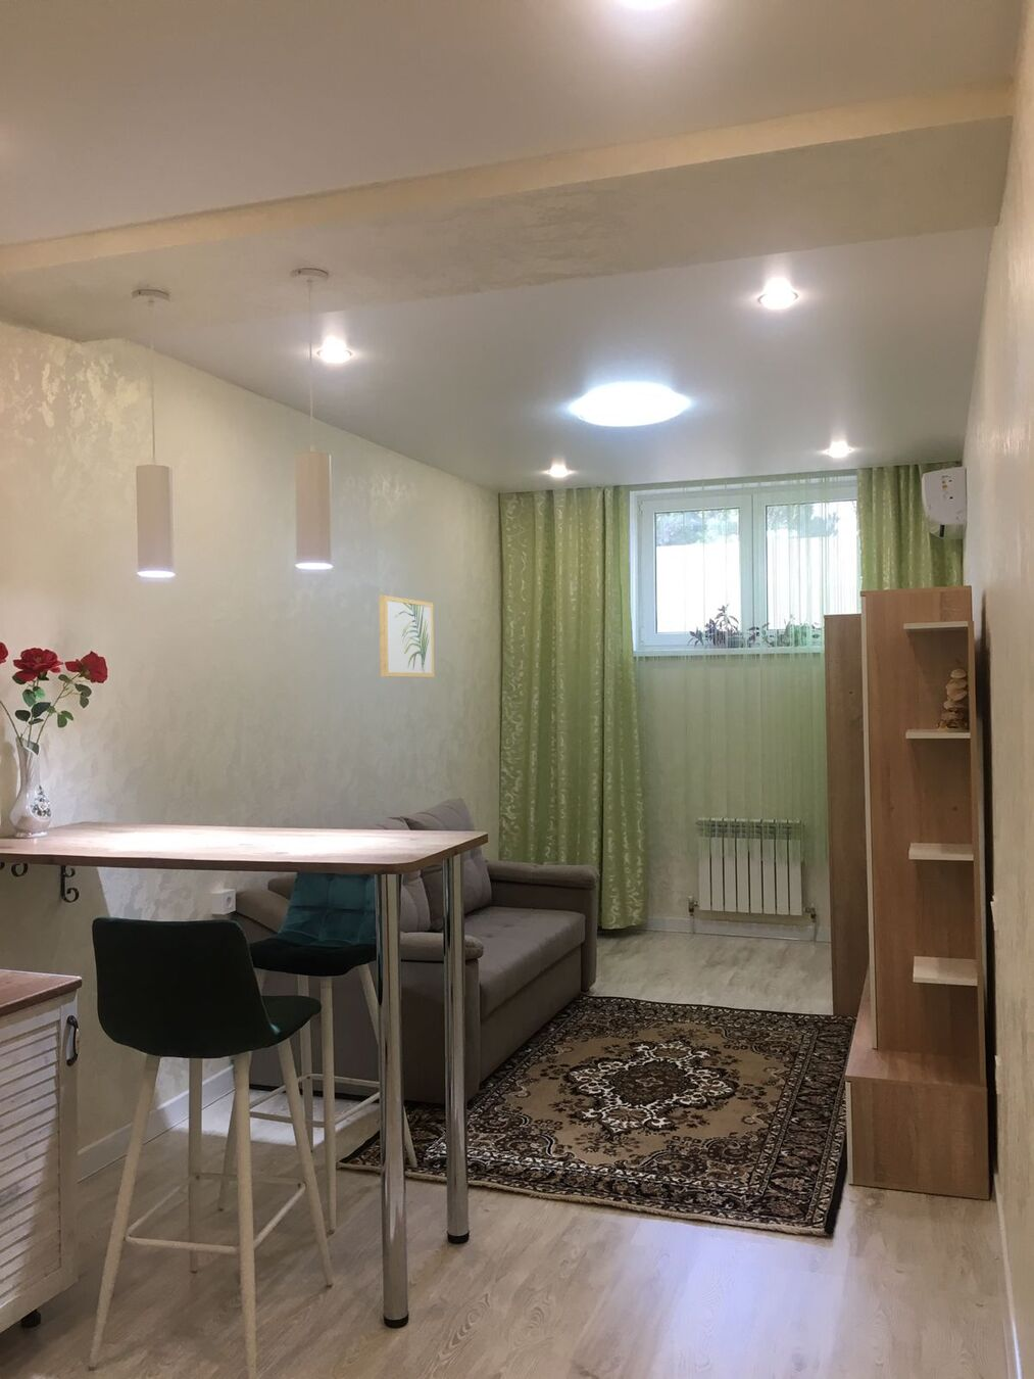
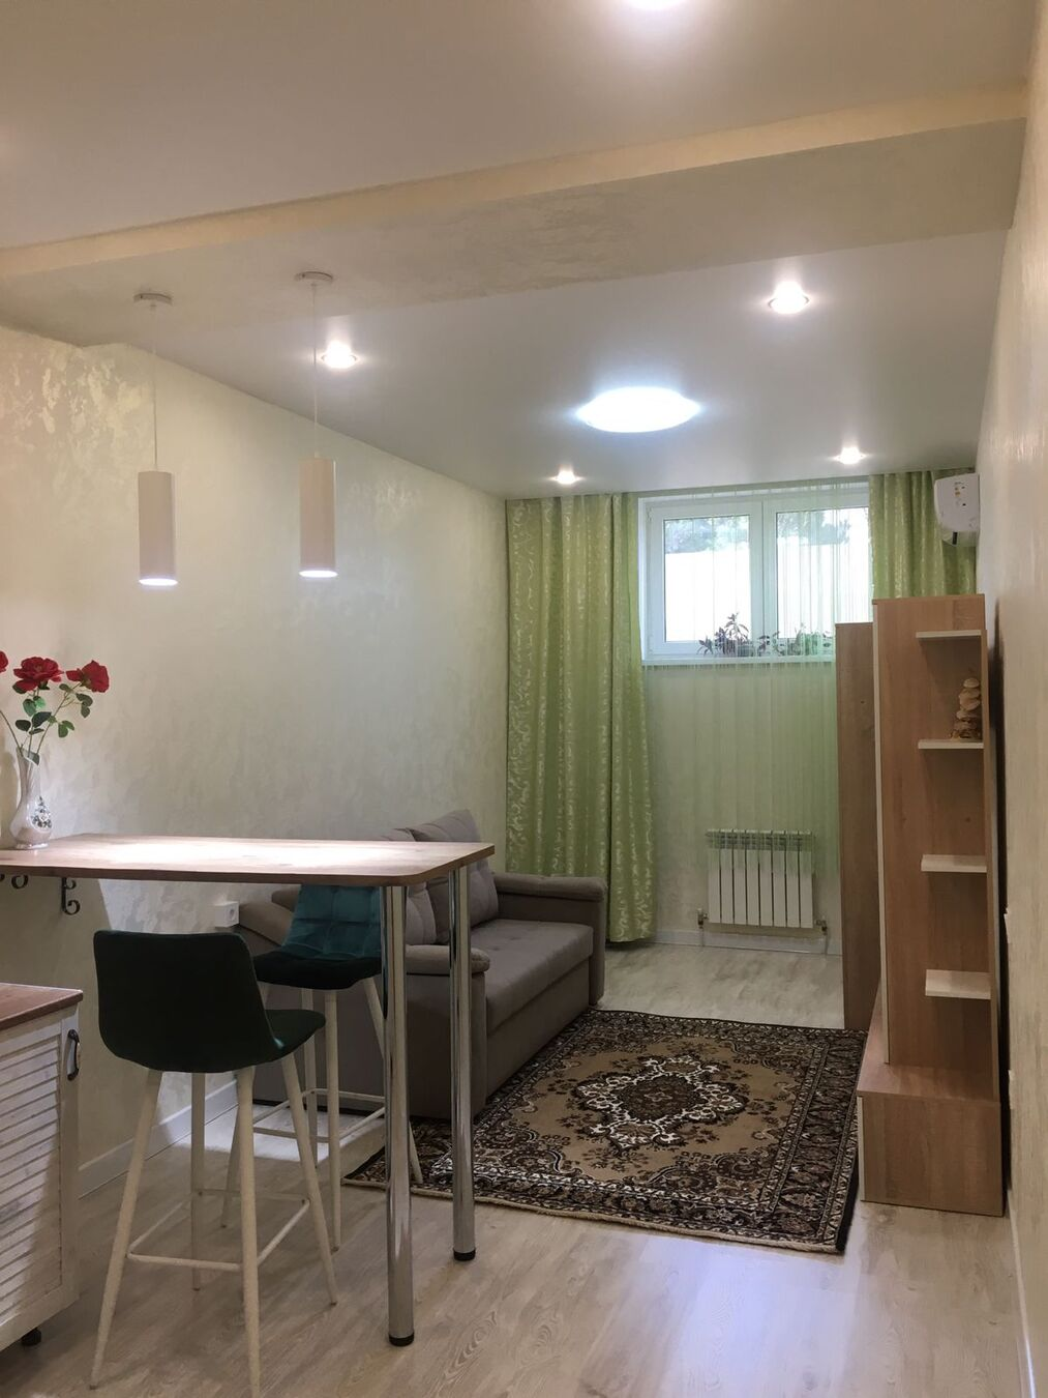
- wall art [378,594,434,678]
